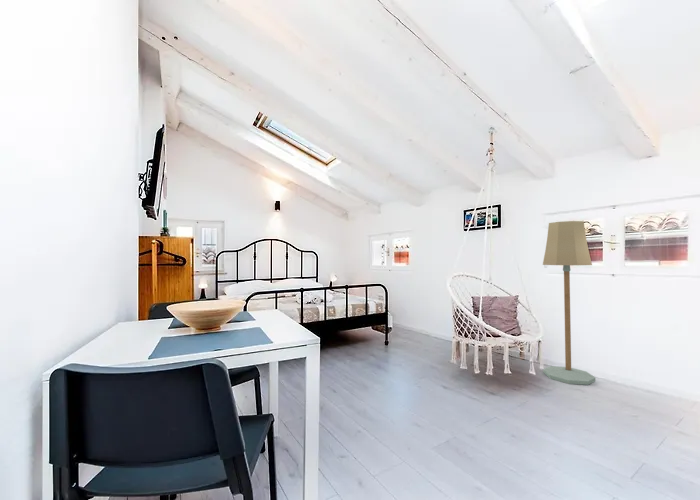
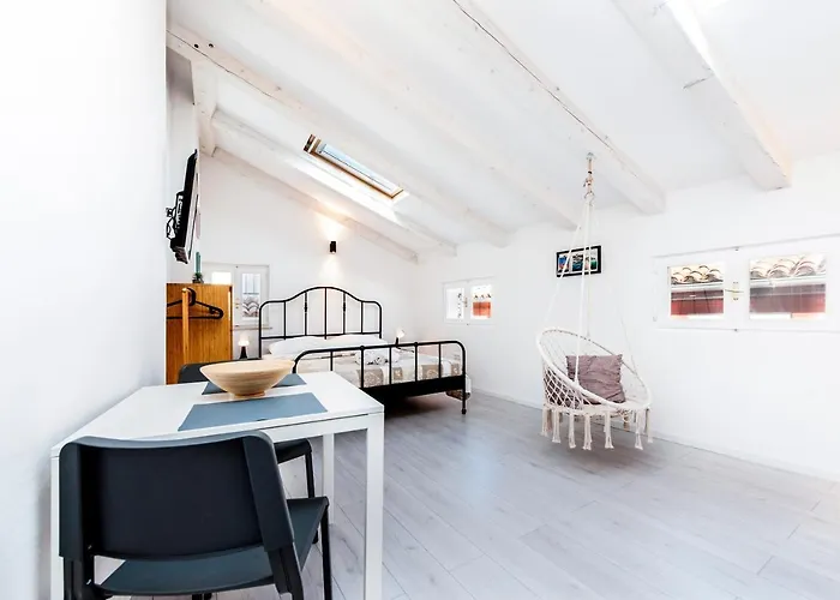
- floor lamp [542,220,596,386]
